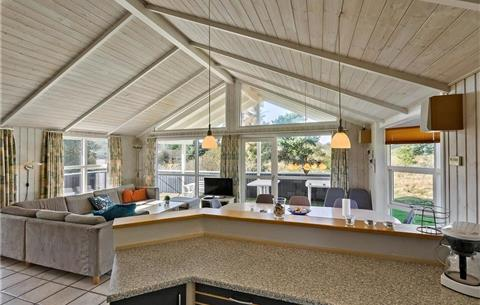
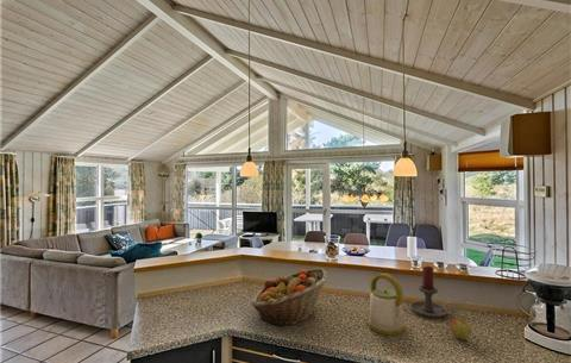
+ apple [450,318,472,340]
+ kettle [366,273,409,337]
+ candle holder [409,265,458,319]
+ fruit basket [250,267,328,327]
